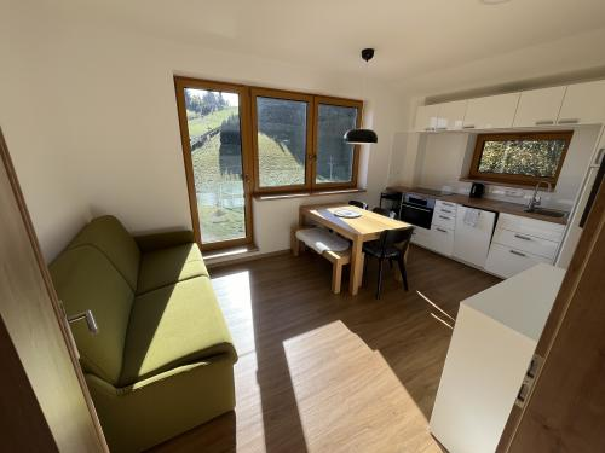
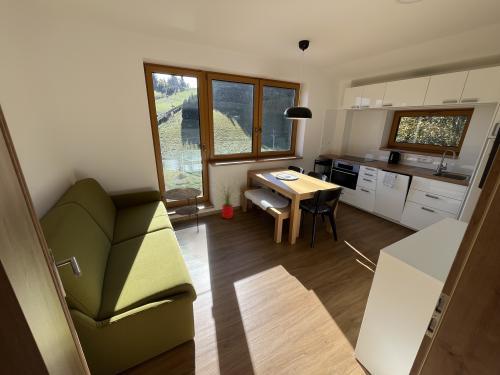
+ house plant [212,176,240,220]
+ side table [160,186,202,233]
